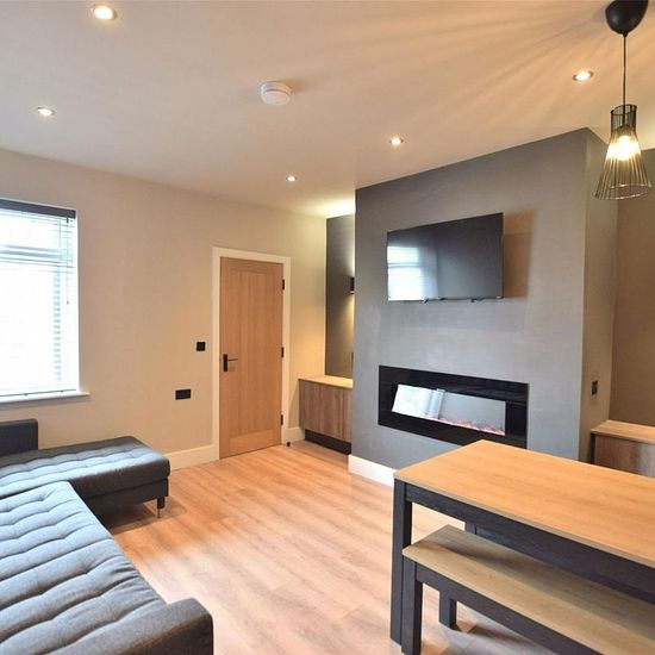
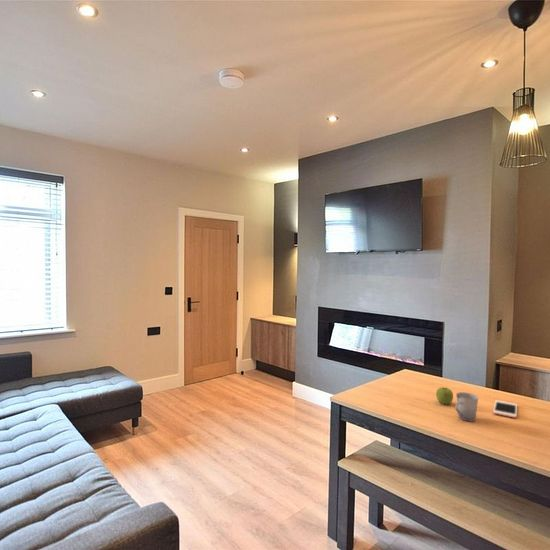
+ cell phone [492,399,518,419]
+ fruit [435,386,454,405]
+ cup [455,391,479,422]
